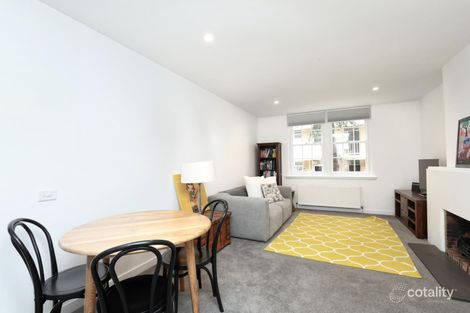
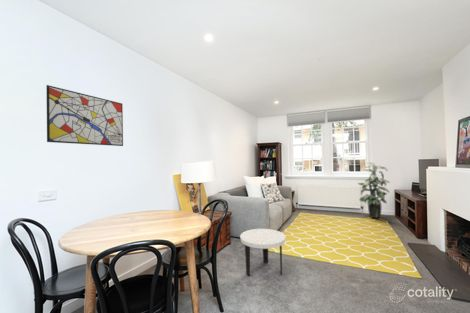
+ indoor plant [357,162,391,219]
+ wall art [45,84,124,147]
+ side table [239,228,287,277]
